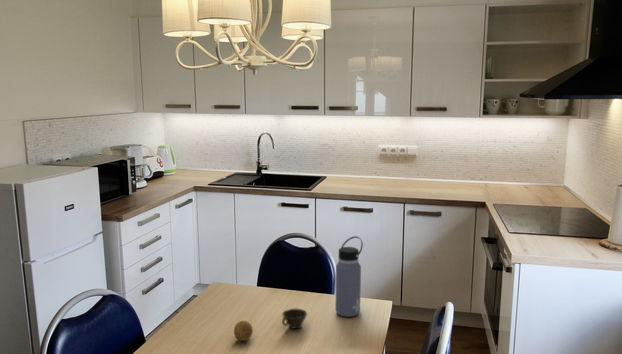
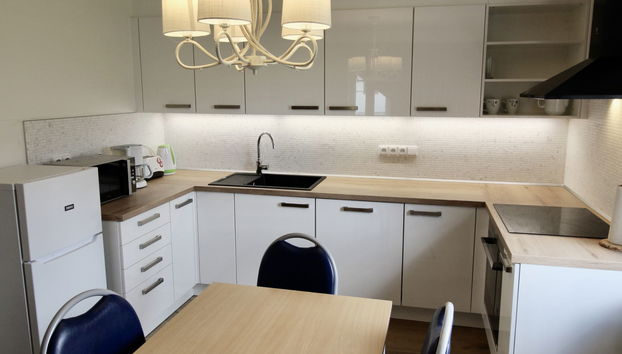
- cup [281,308,308,330]
- water bottle [335,235,364,318]
- fruit [233,320,254,342]
